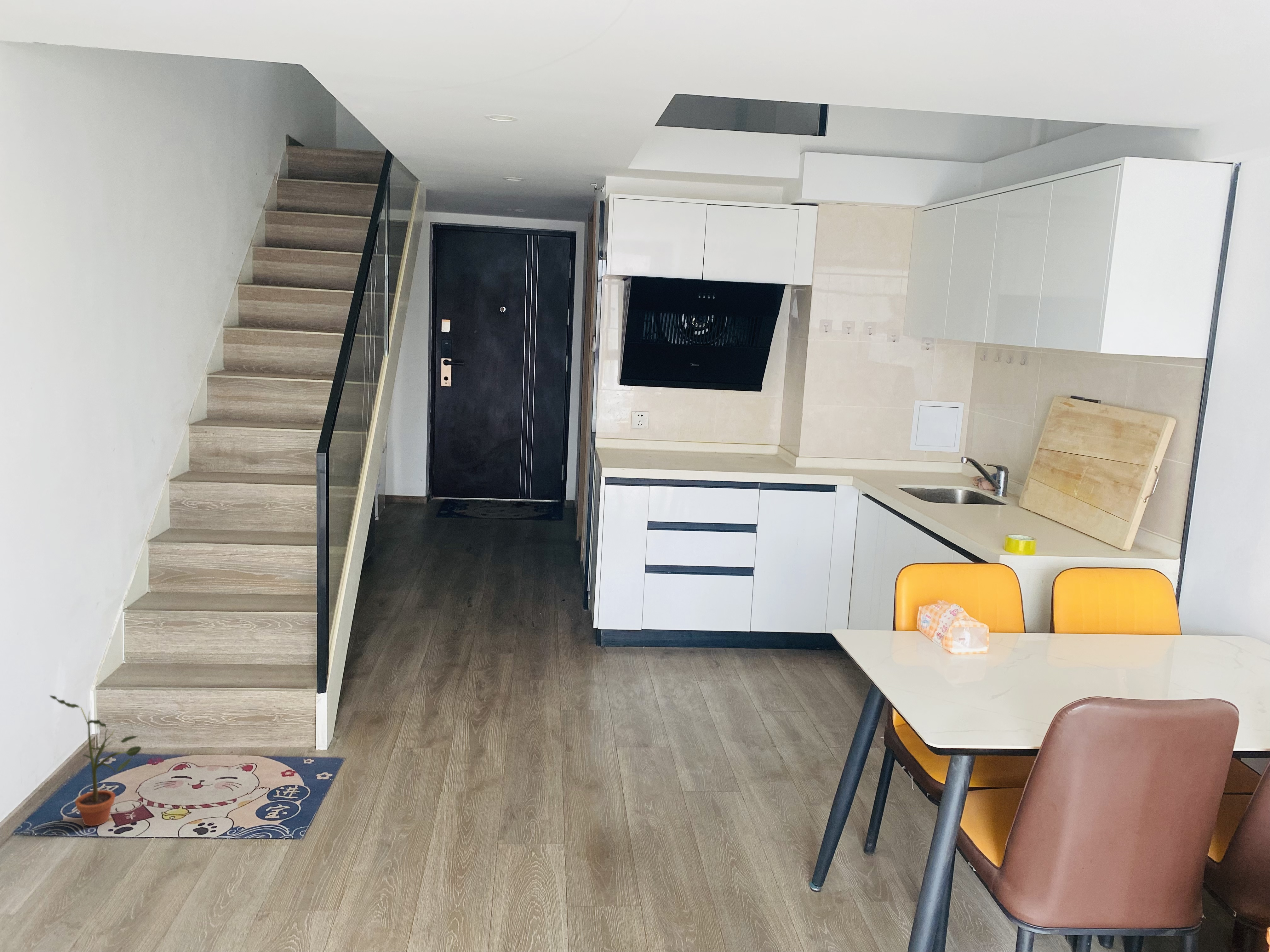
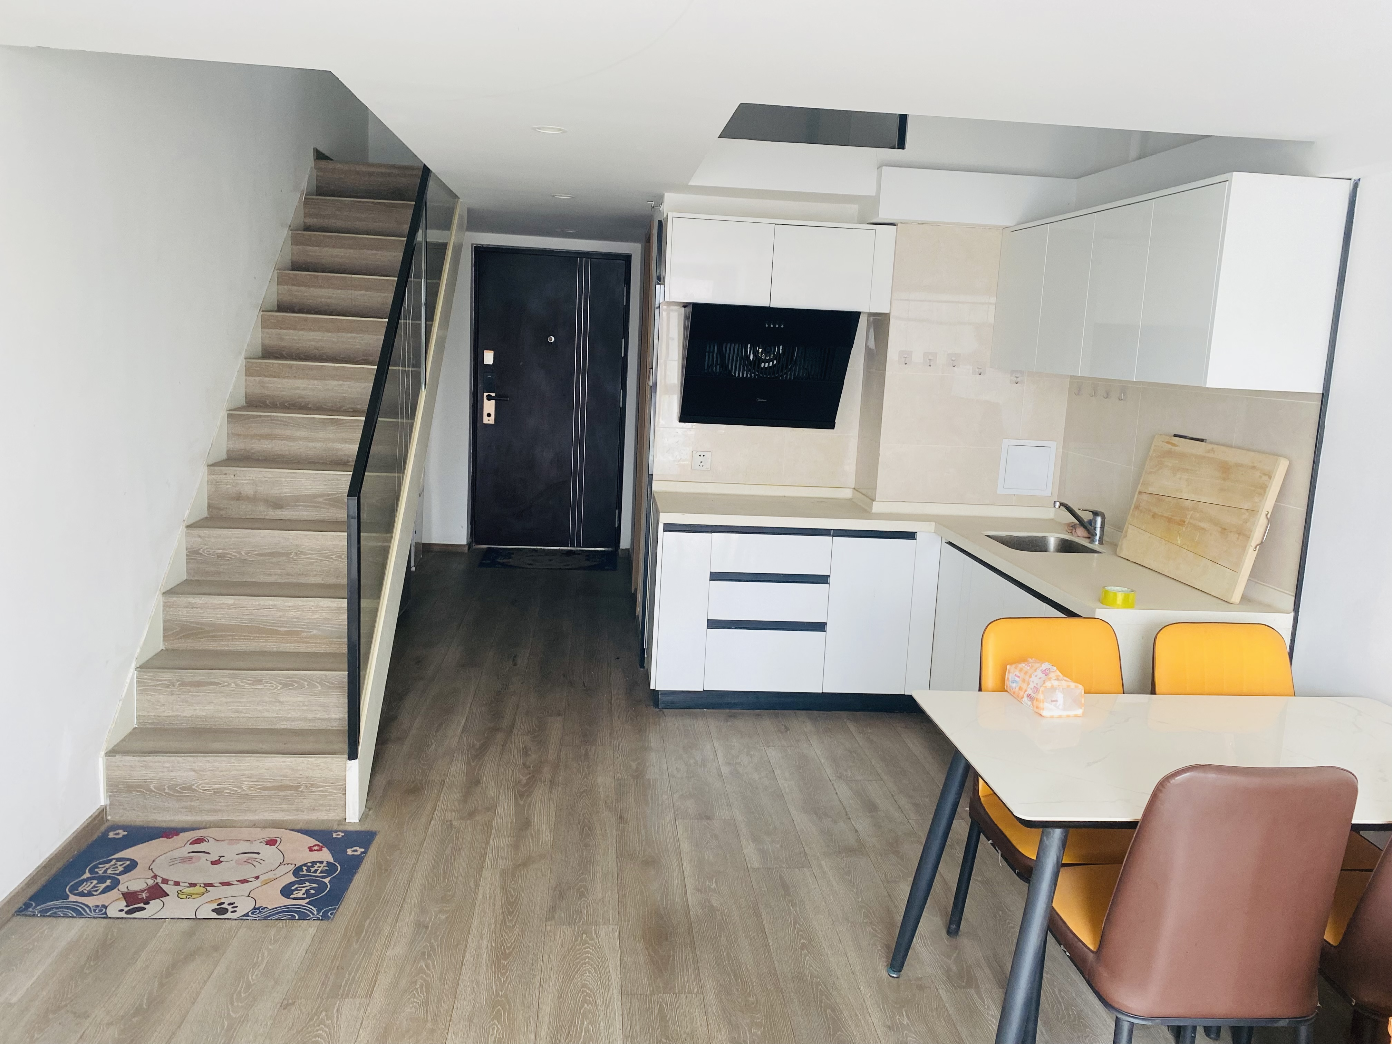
- potted plant [49,695,142,826]
